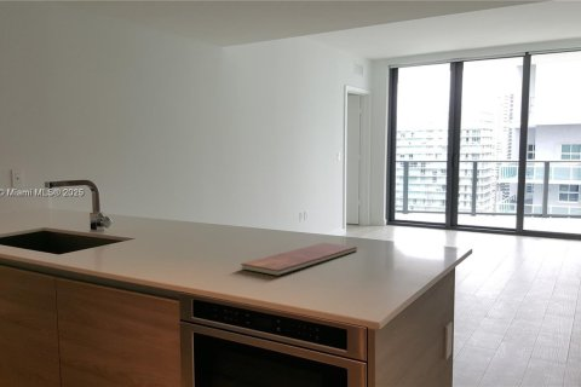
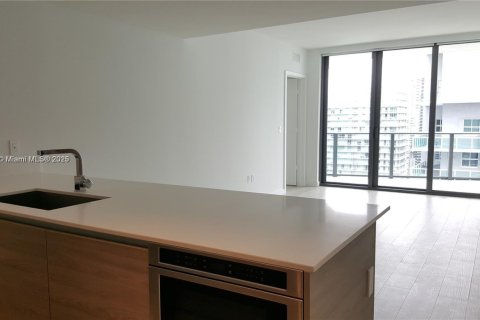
- chopping board [240,242,359,277]
